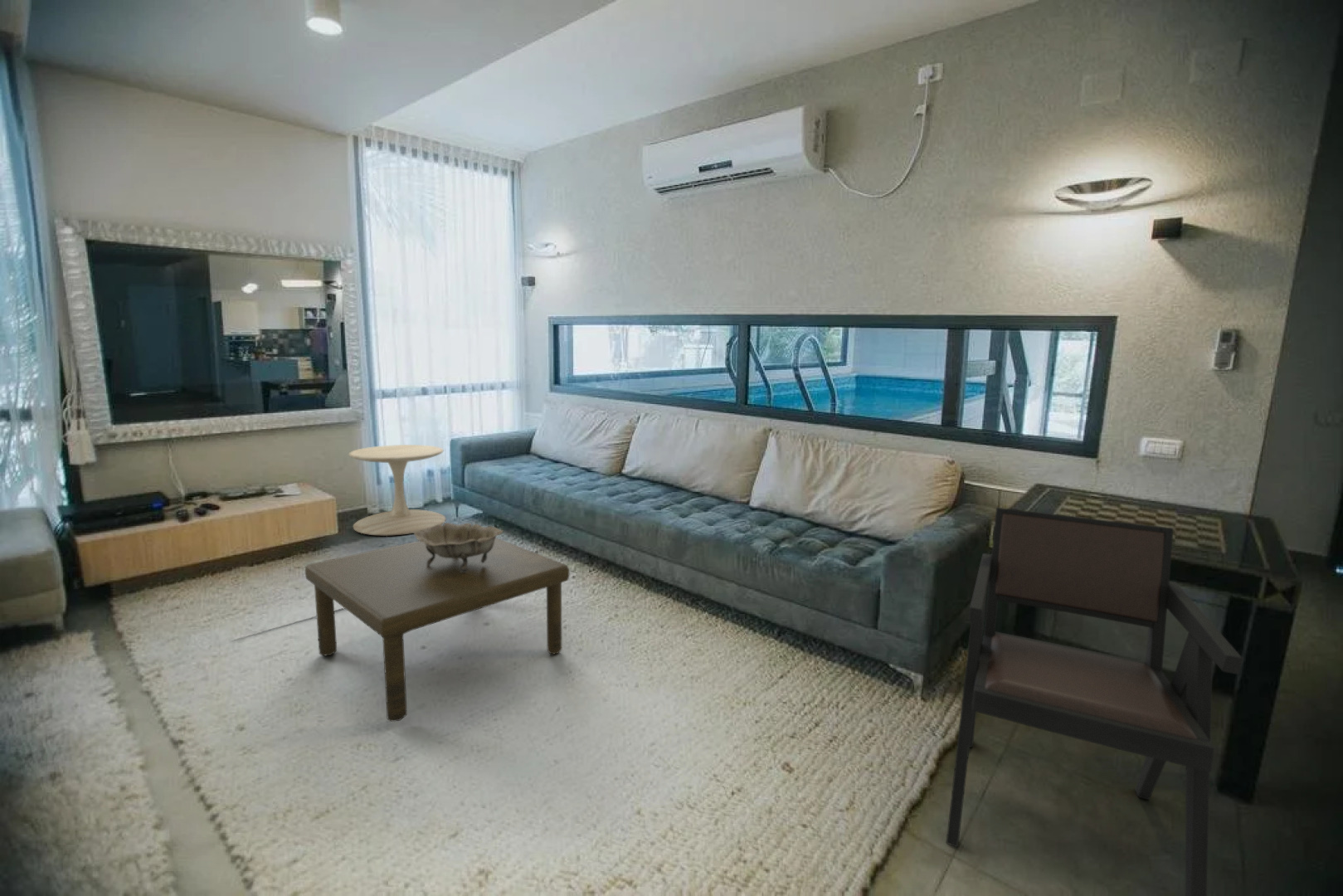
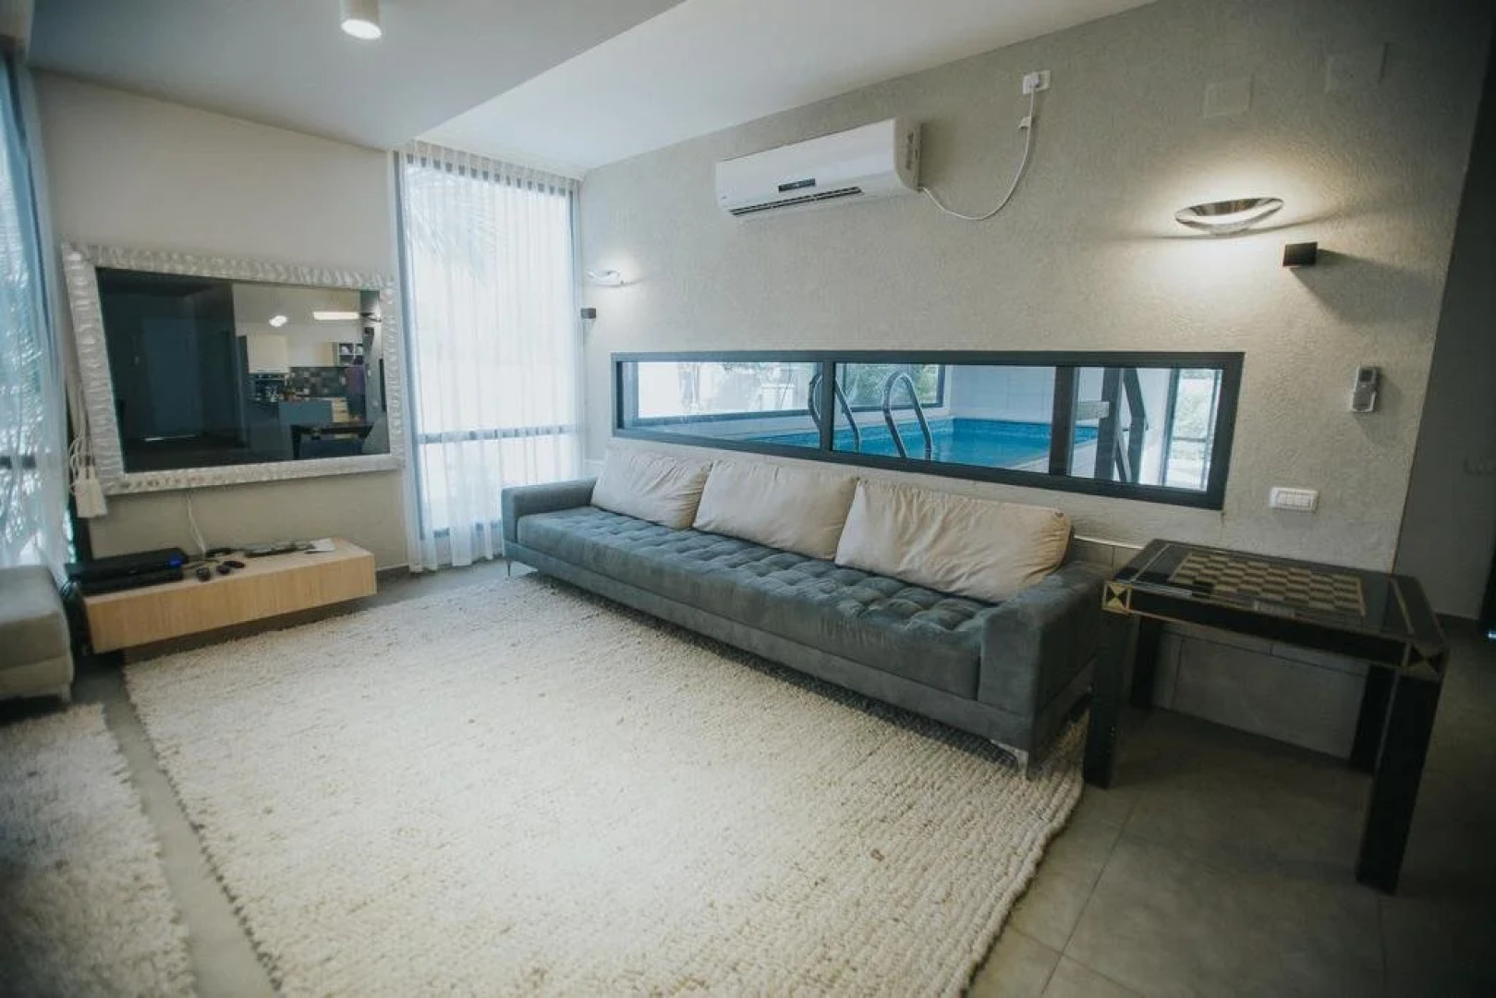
- armchair [946,507,1244,896]
- coffee table [304,537,570,723]
- side table [348,444,446,537]
- decorative bowl [413,522,504,573]
